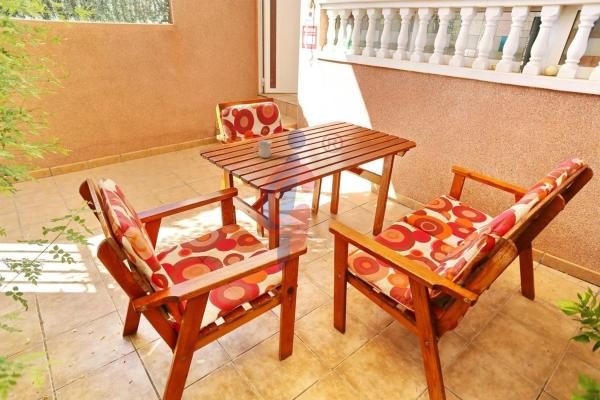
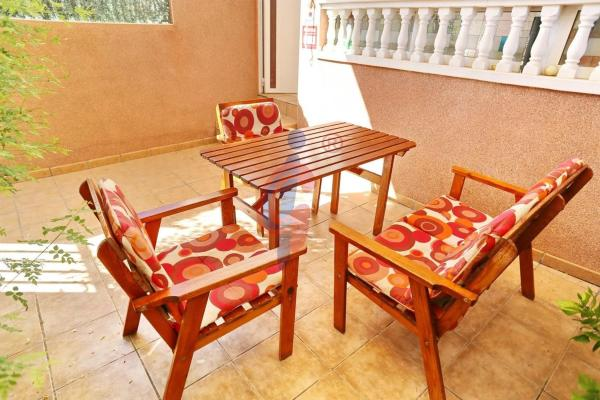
- mug [252,139,273,159]
